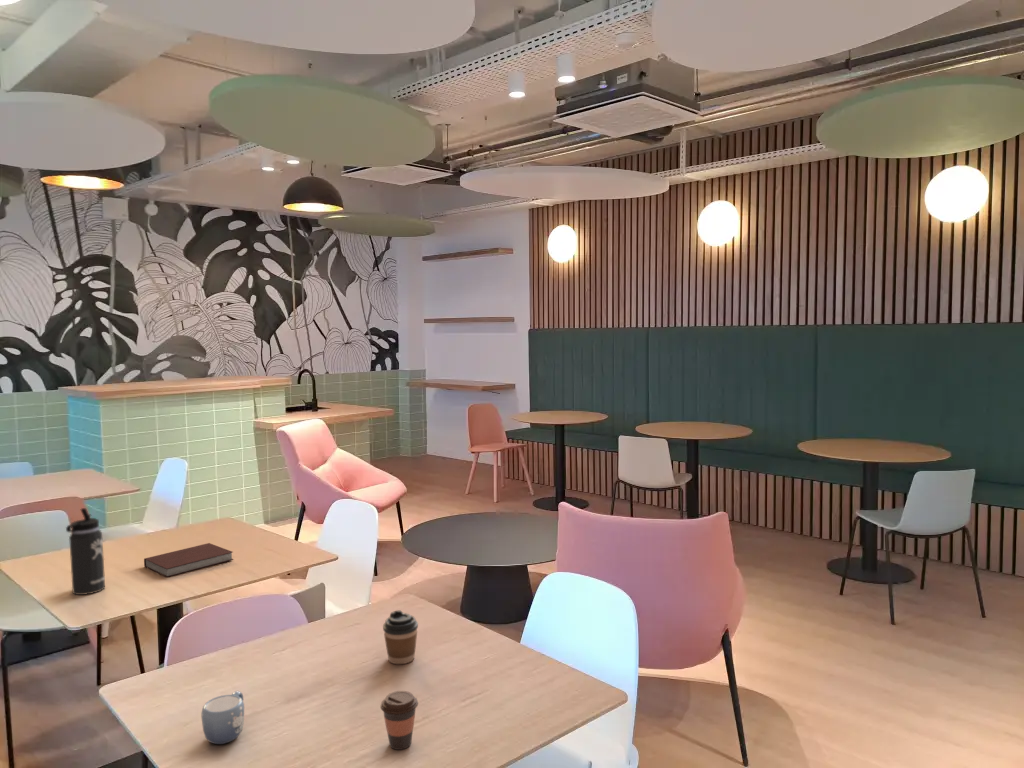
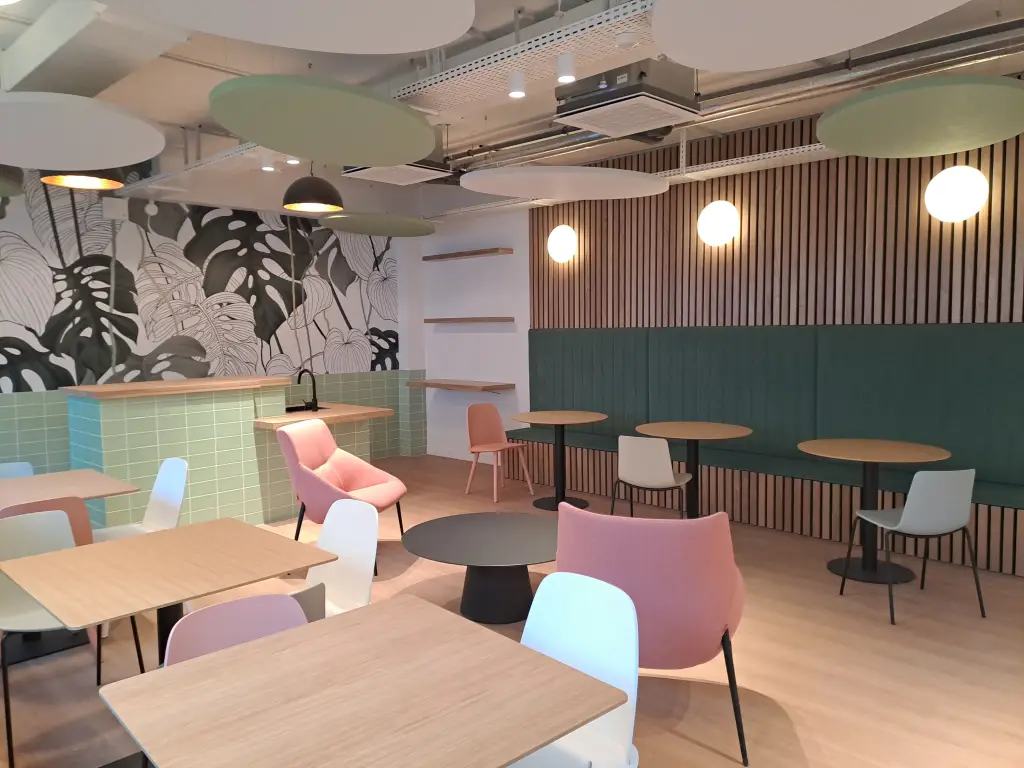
- notebook [143,542,234,578]
- coffee cup [379,690,419,751]
- thermos bottle [65,507,106,596]
- coffee cup [382,609,419,665]
- mug [200,690,245,745]
